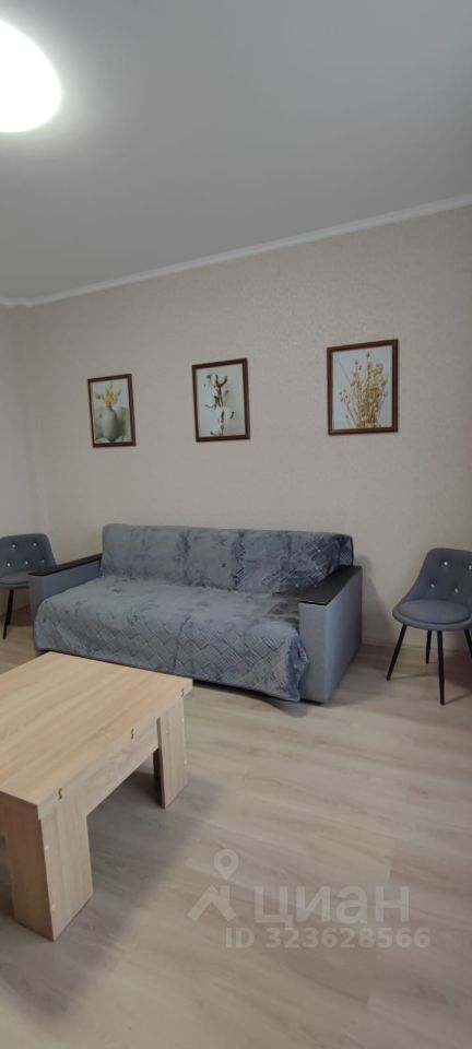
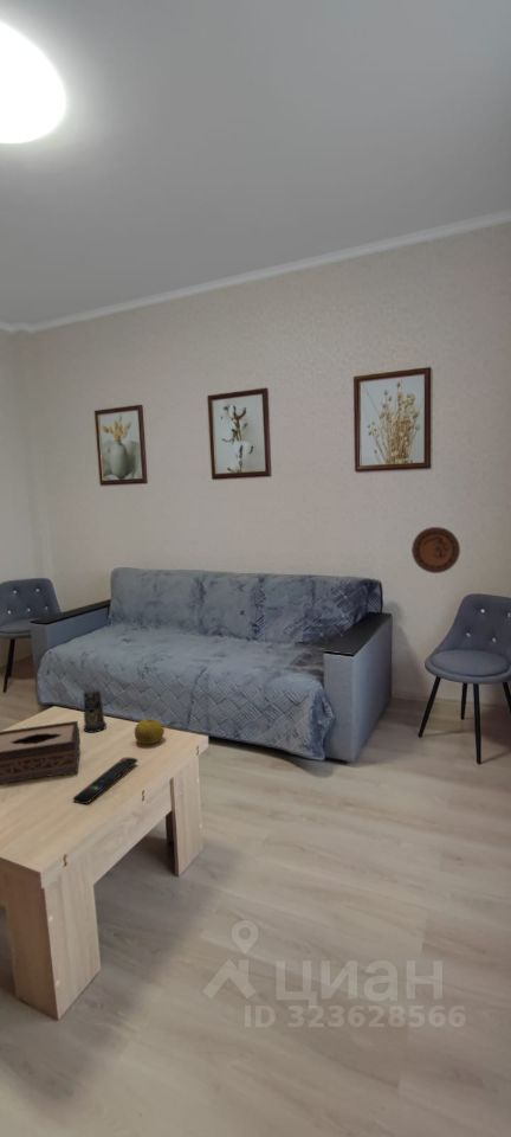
+ fruit [134,718,166,745]
+ remote control [72,757,138,805]
+ candle [83,686,108,734]
+ decorative plate [410,526,461,574]
+ tissue box [0,720,82,786]
